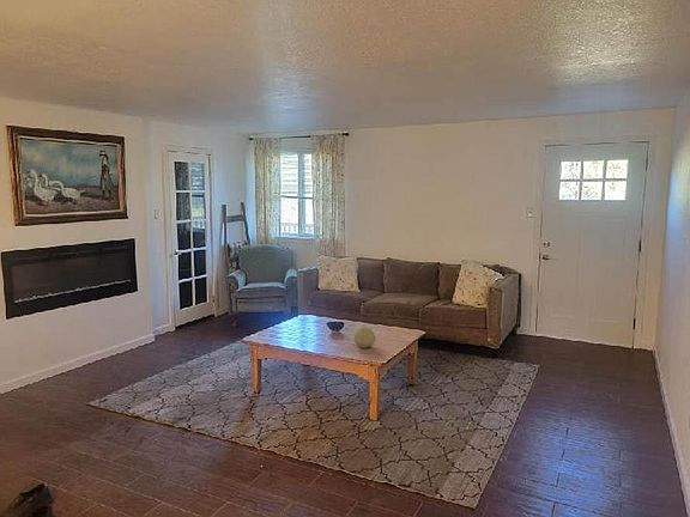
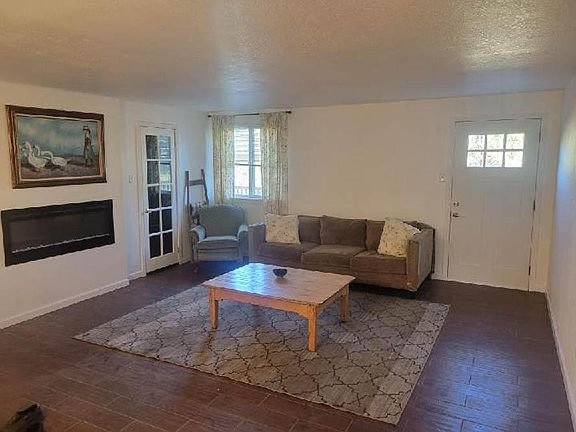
- decorative ball [353,327,376,349]
